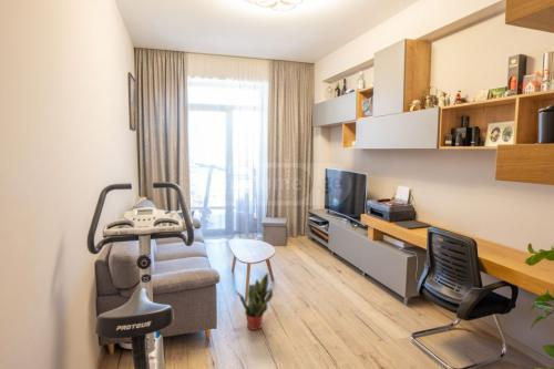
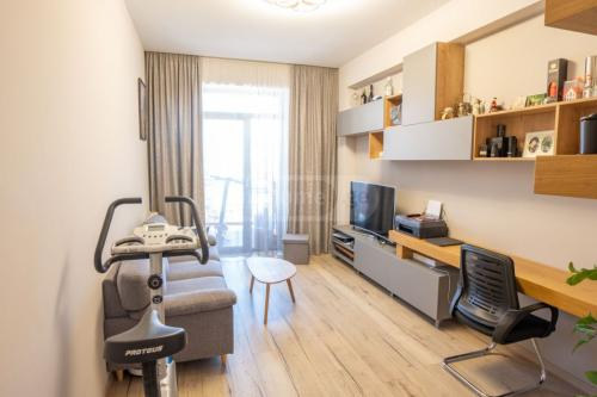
- potted plant [235,271,274,331]
